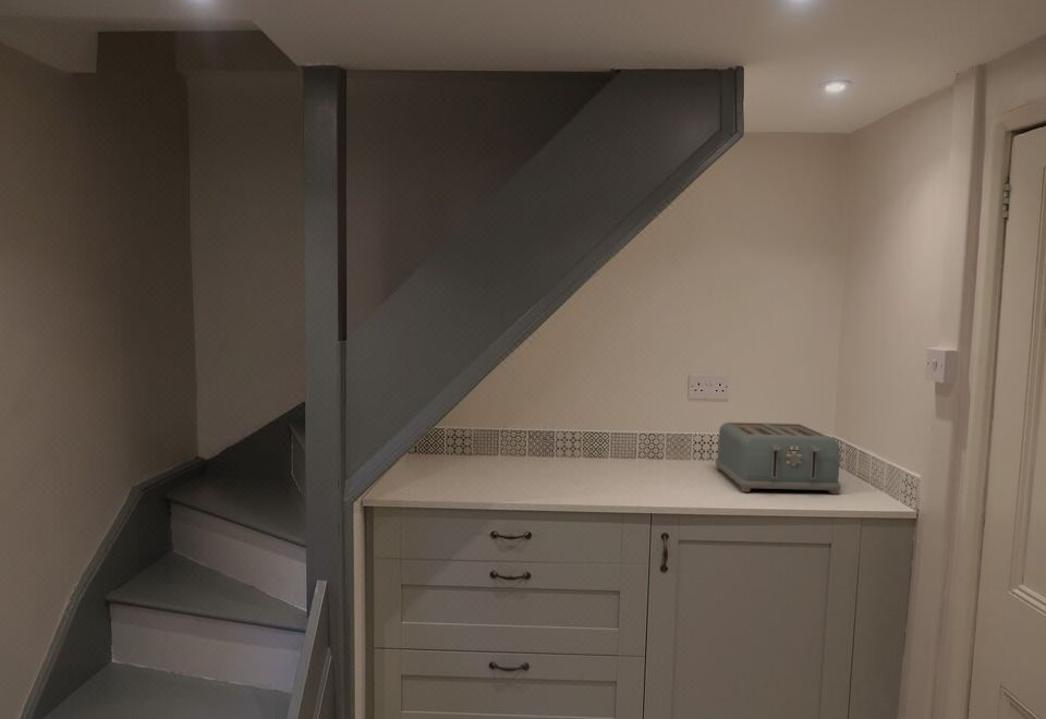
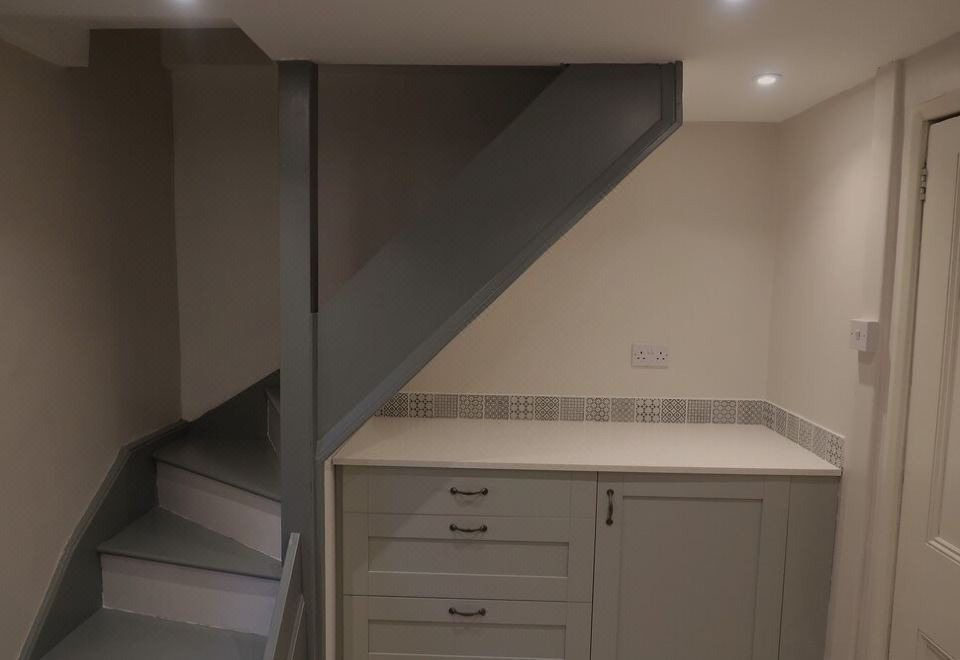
- toaster [715,422,842,495]
